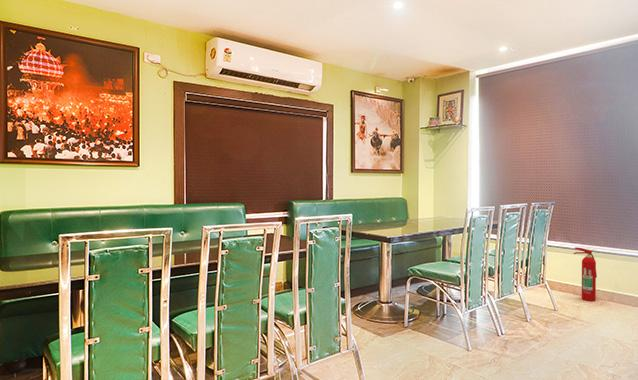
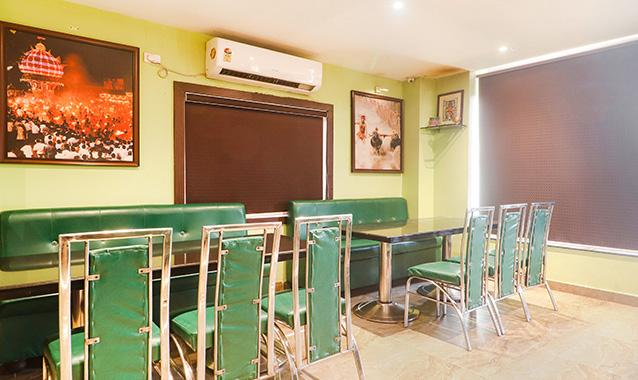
- fire extinguisher [573,246,598,302]
